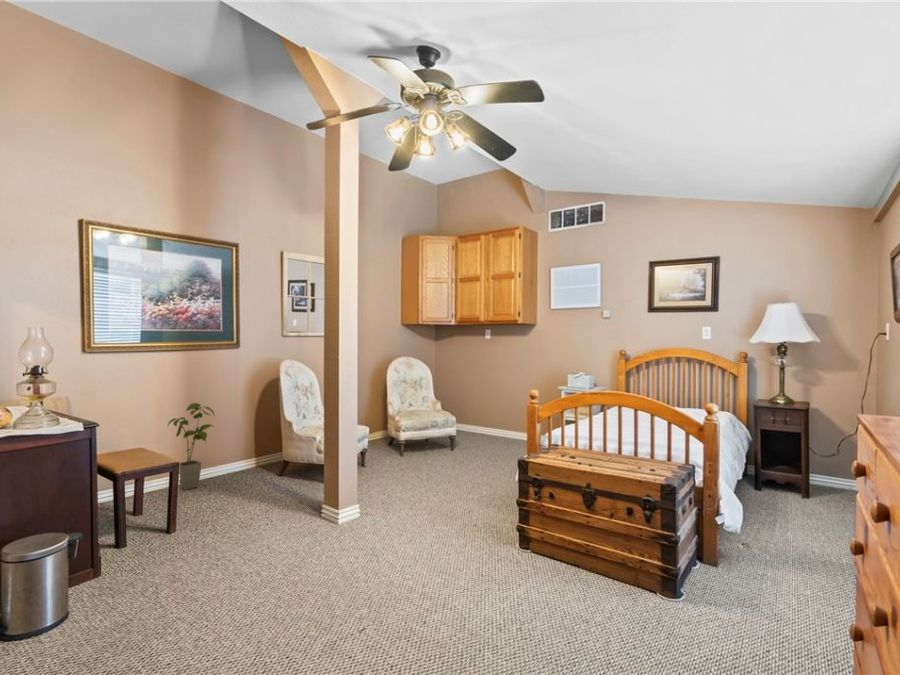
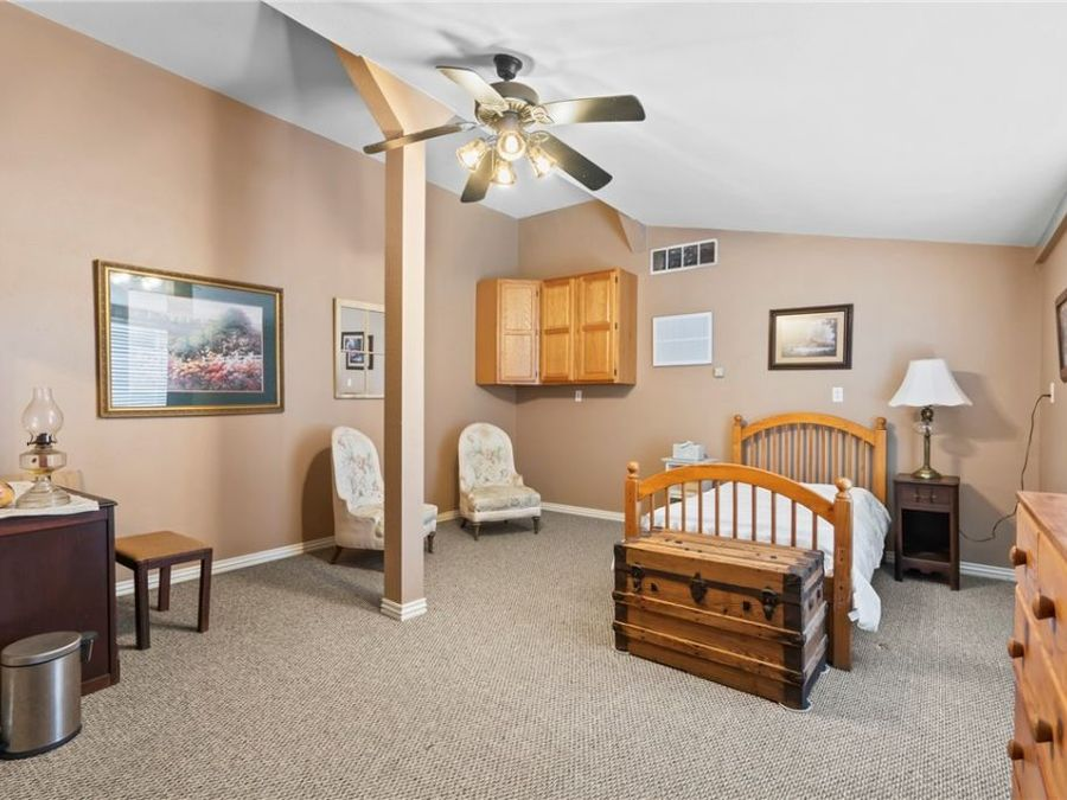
- house plant [167,402,216,491]
